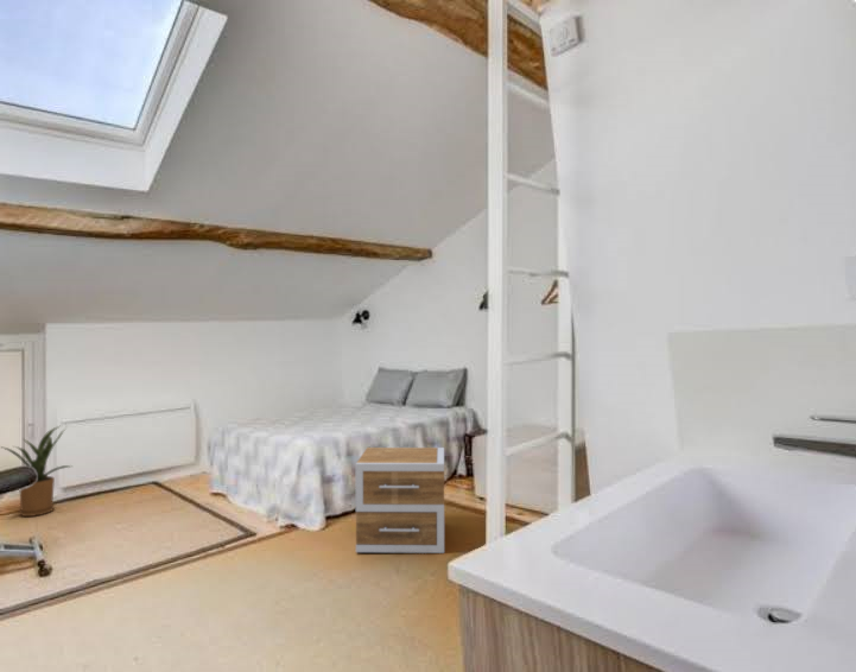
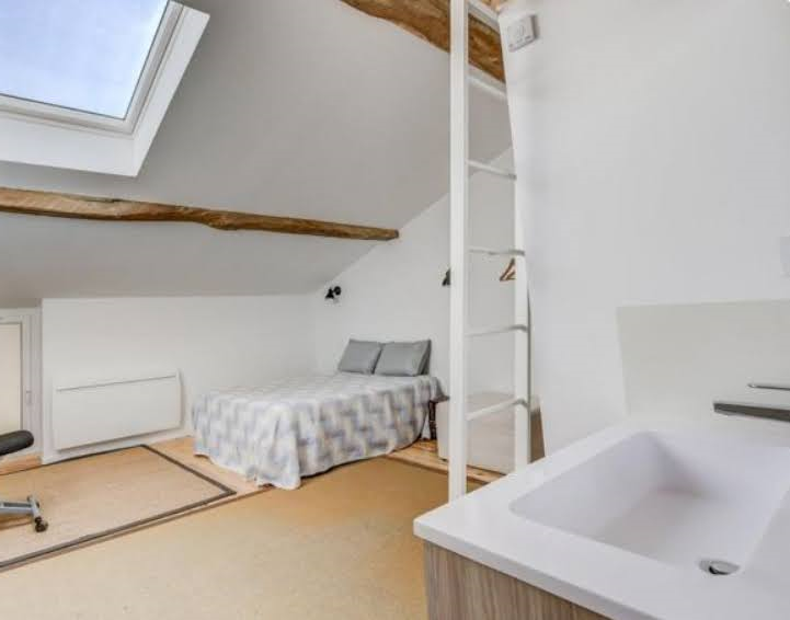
- house plant [0,424,72,518]
- nightstand [355,446,445,554]
